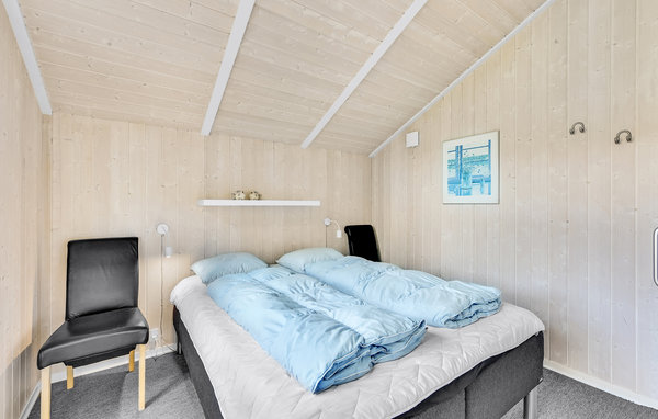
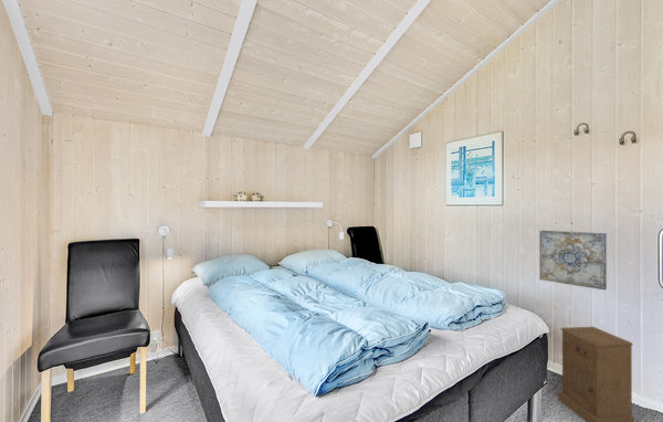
+ wall art [538,230,608,292]
+ nightstand [557,326,635,422]
